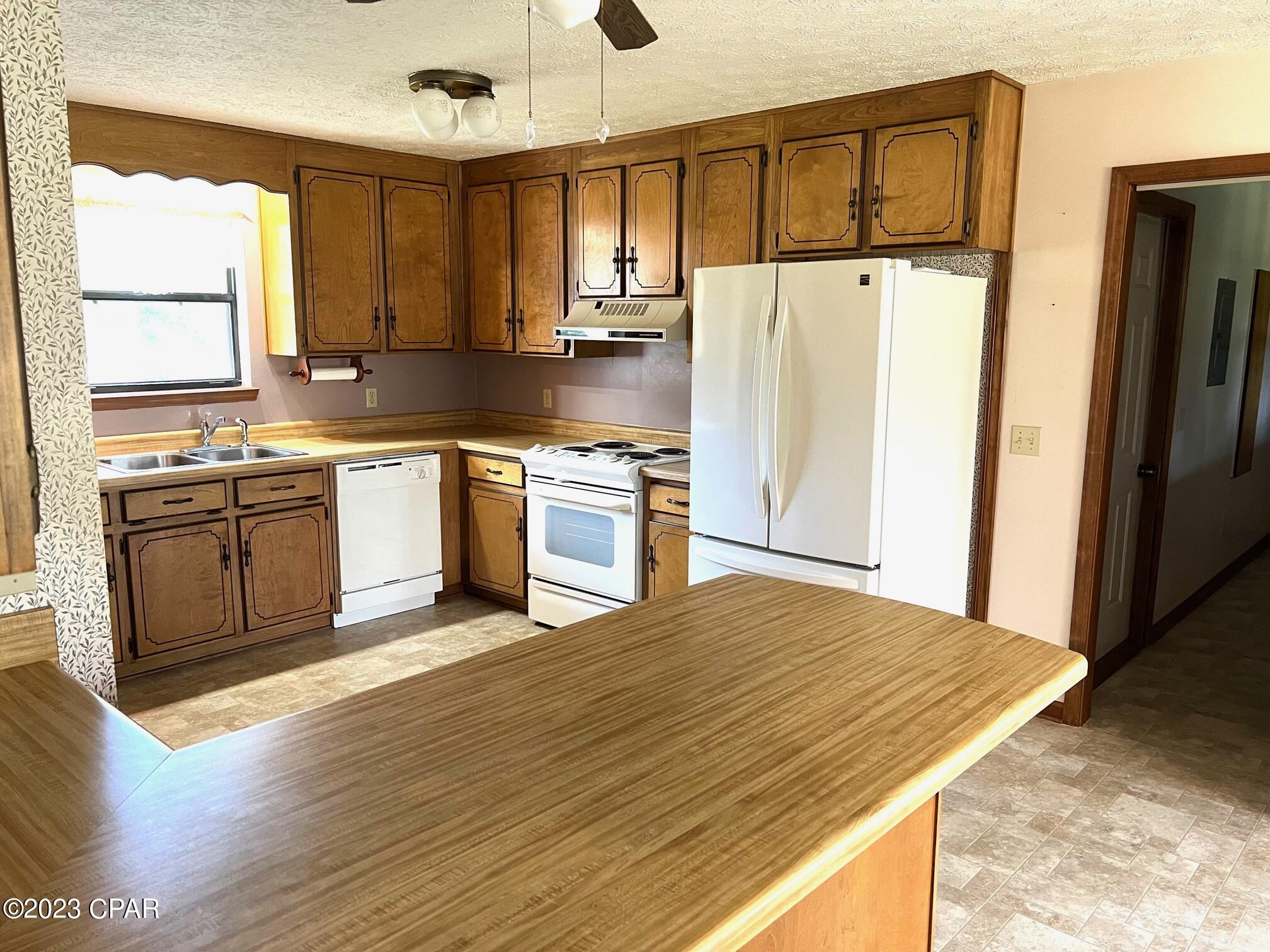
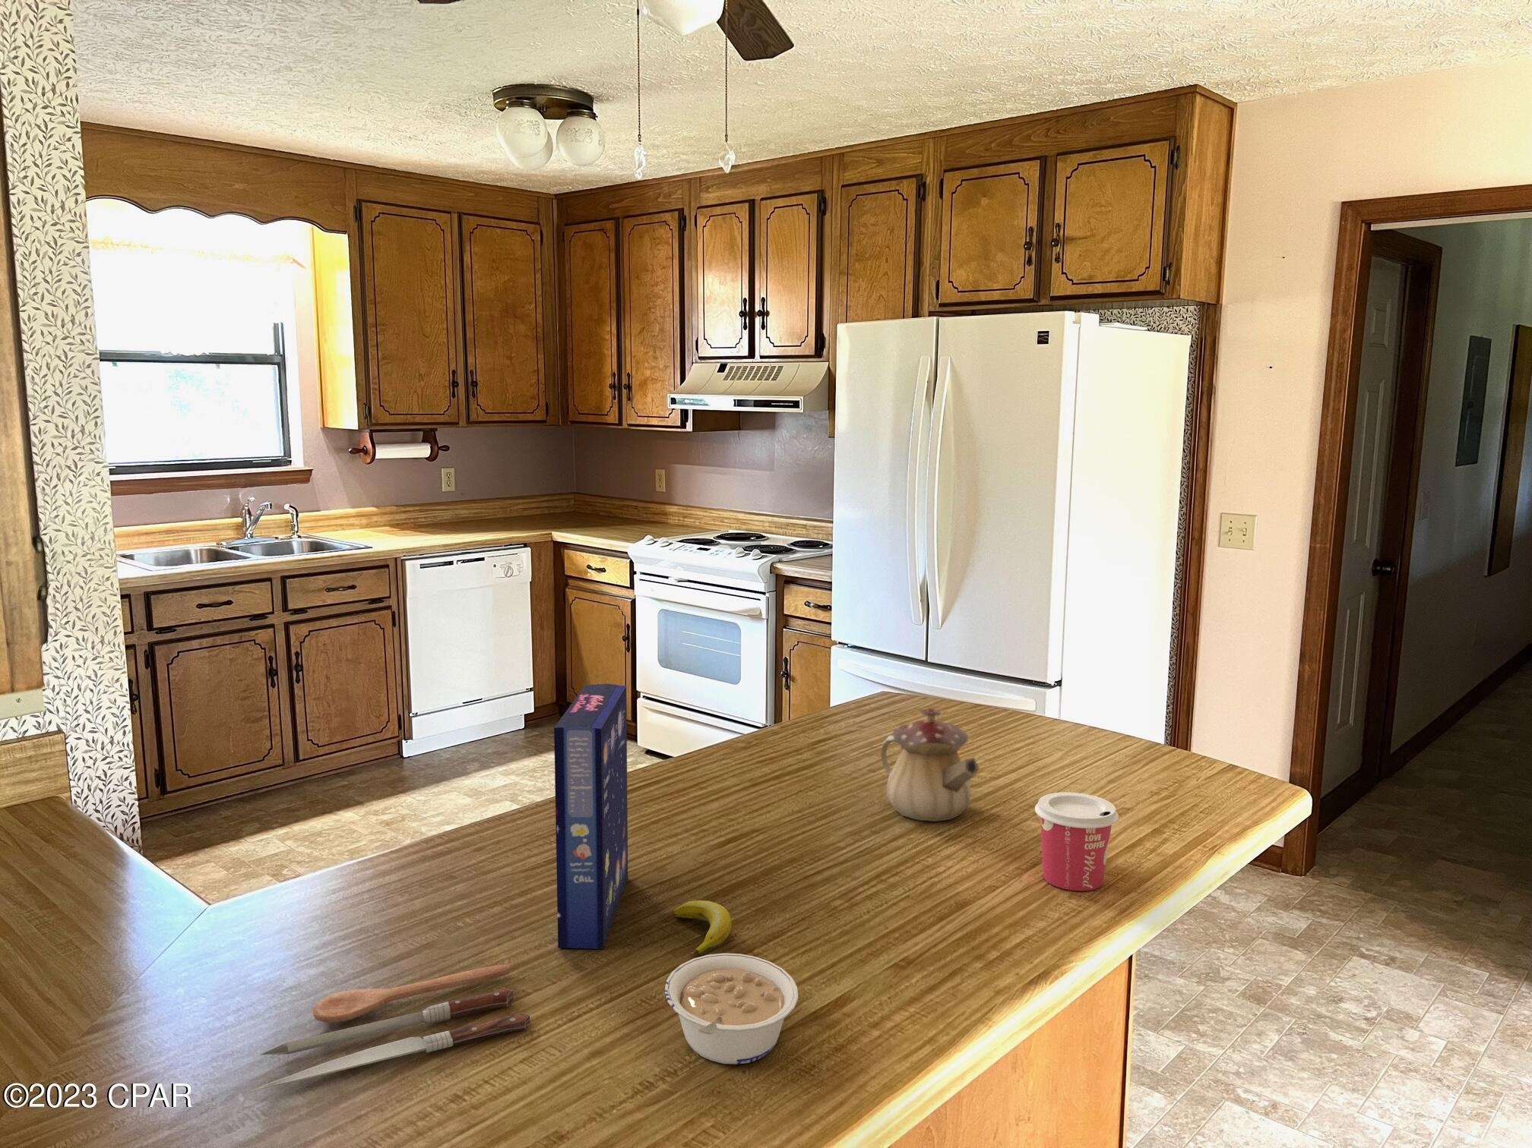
+ cup [1034,791,1119,892]
+ legume [665,953,800,1065]
+ teapot [879,707,981,822]
+ banana [673,900,732,956]
+ spoon [251,965,531,1091]
+ cereal box [554,684,628,950]
